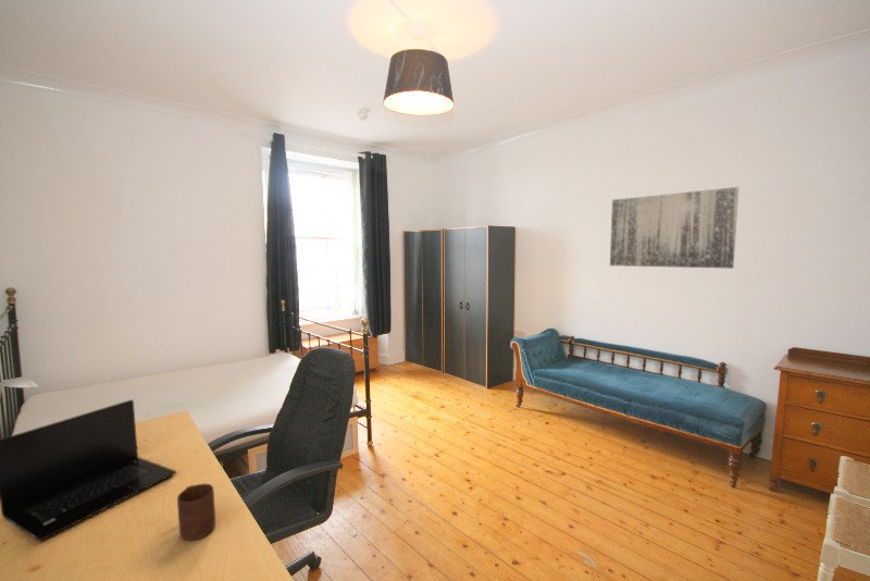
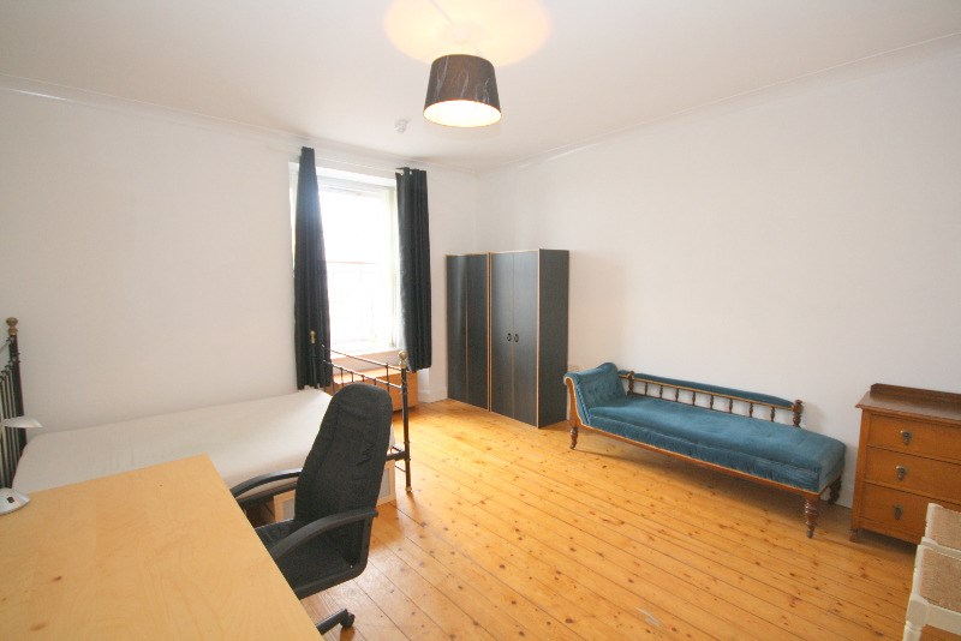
- wall art [609,186,739,270]
- laptop [0,398,177,542]
- cup [176,483,216,542]
